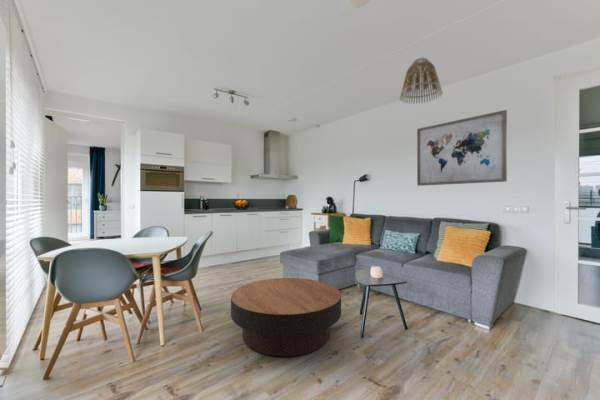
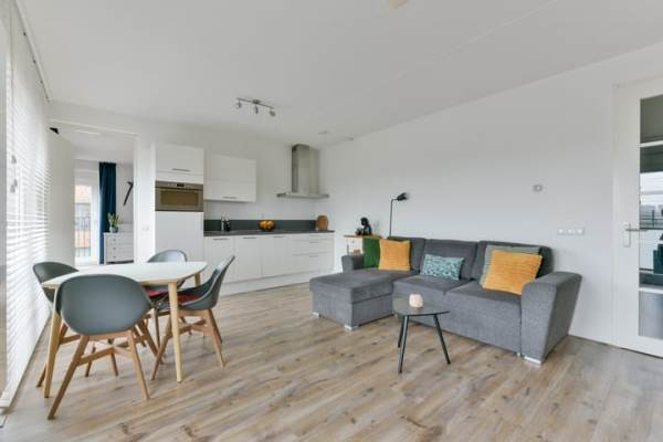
- coffee table [230,277,342,358]
- lamp shade [399,57,444,105]
- wall art [416,109,508,187]
